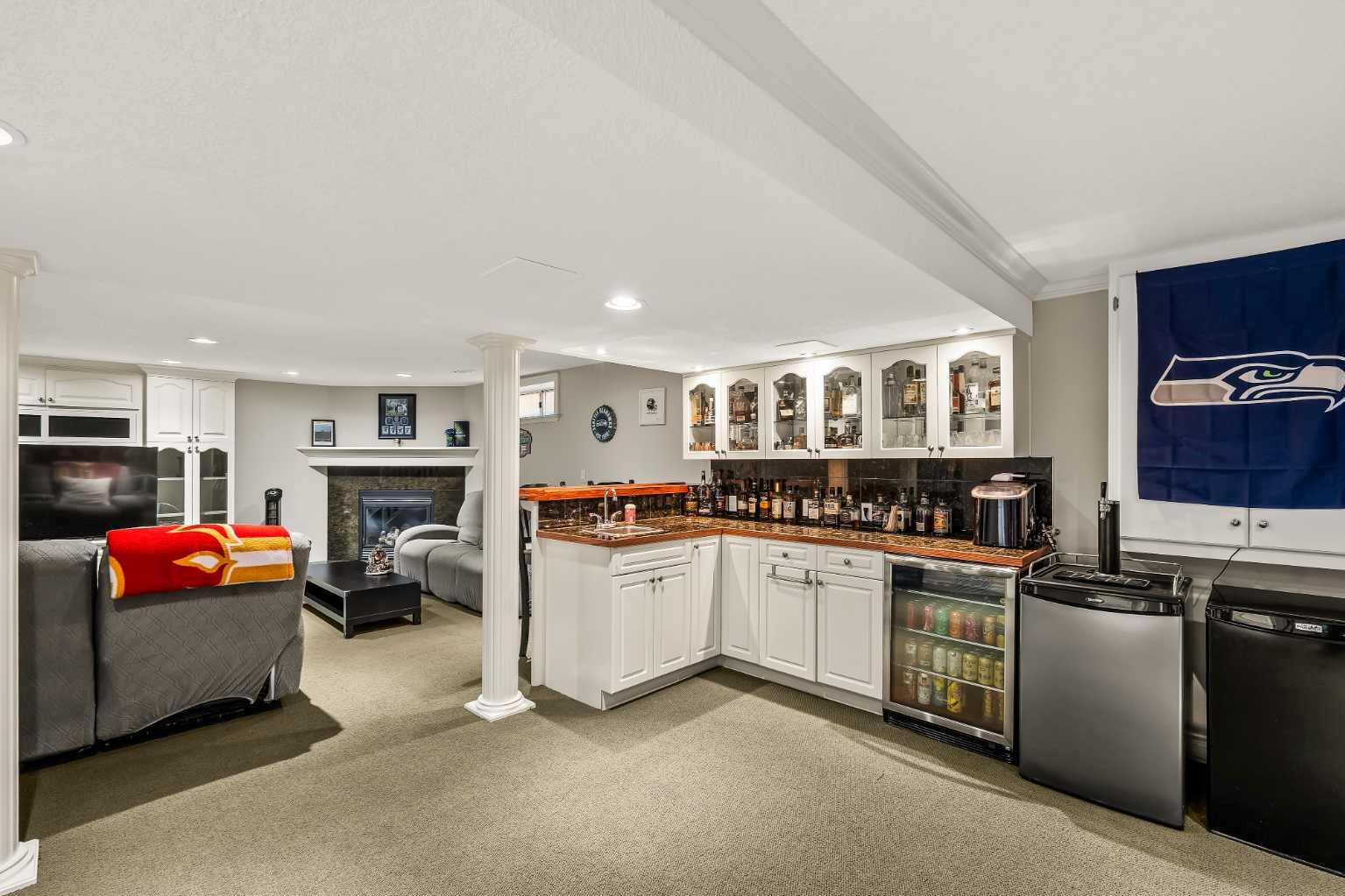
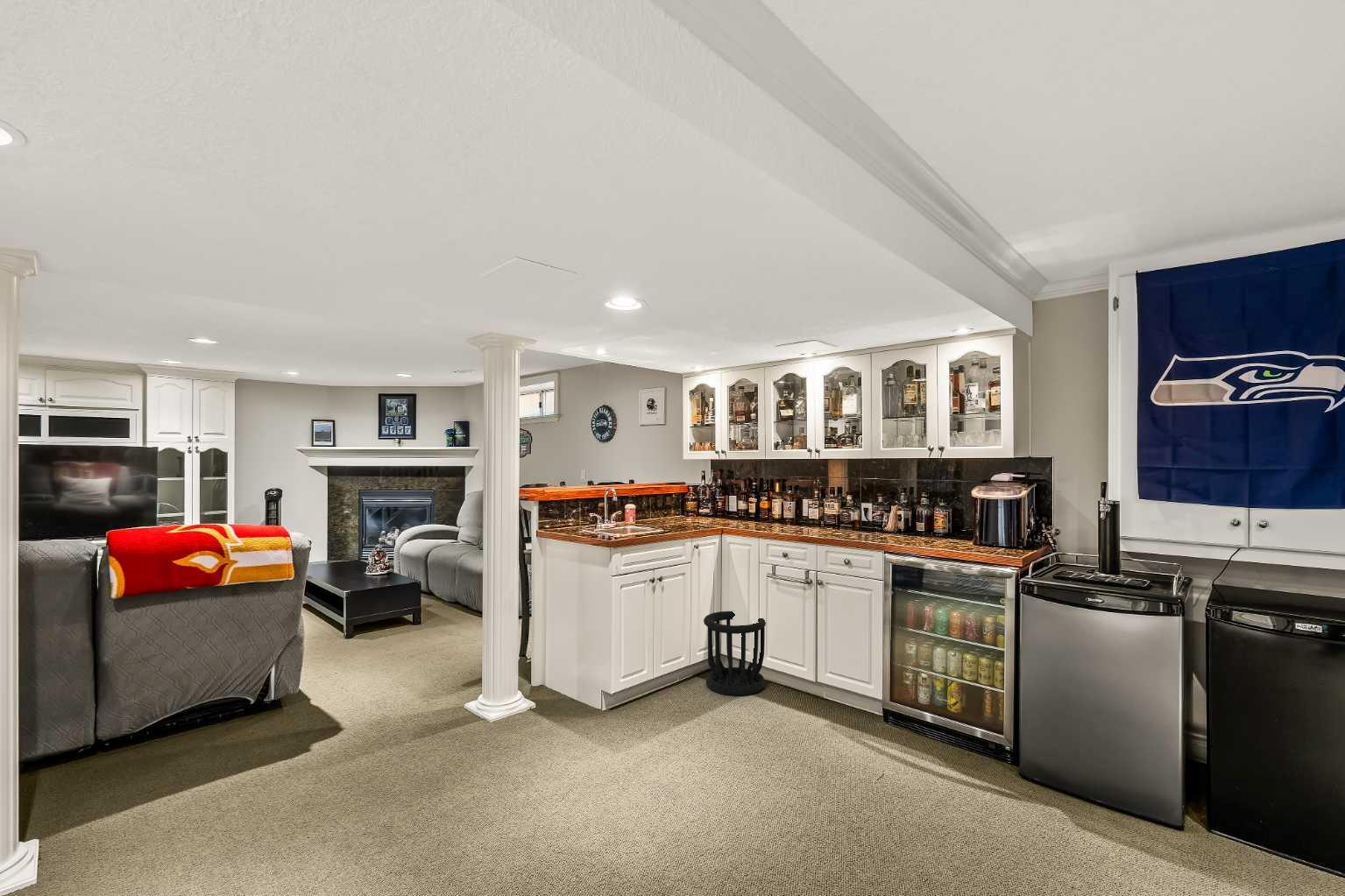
+ wastebasket [703,610,767,696]
